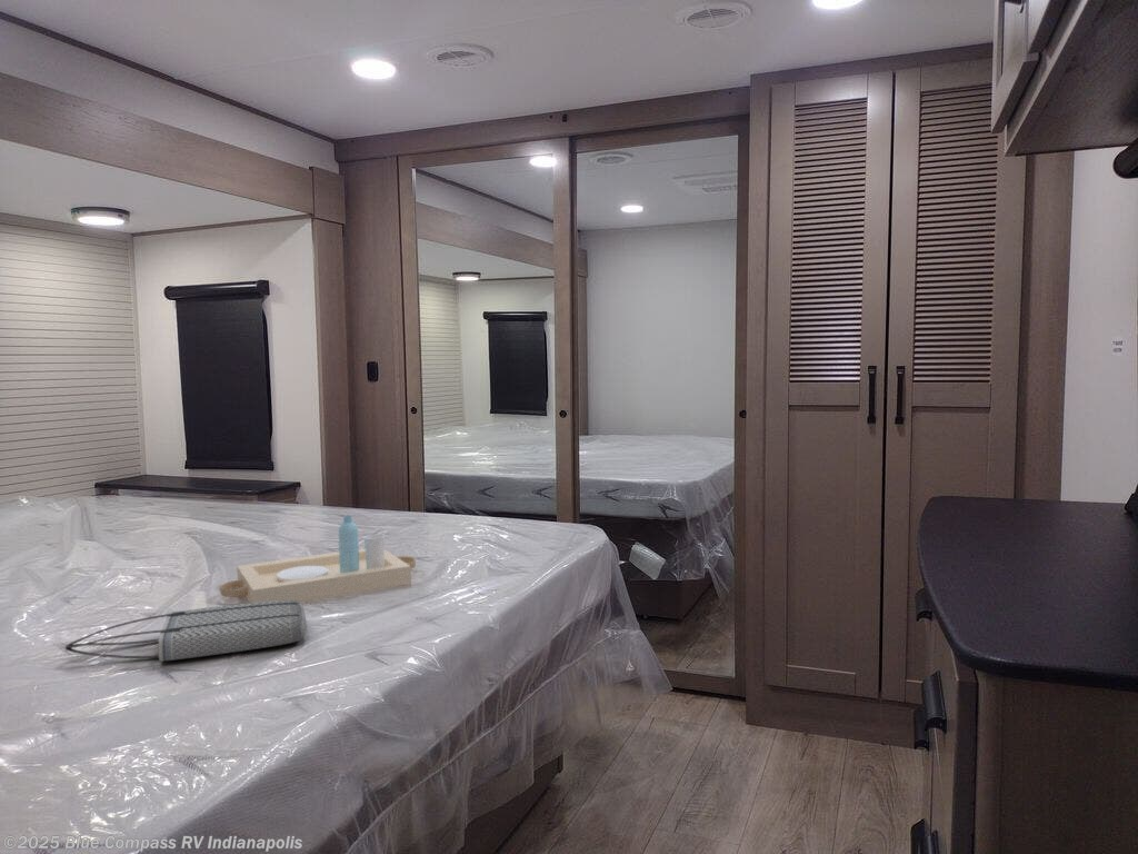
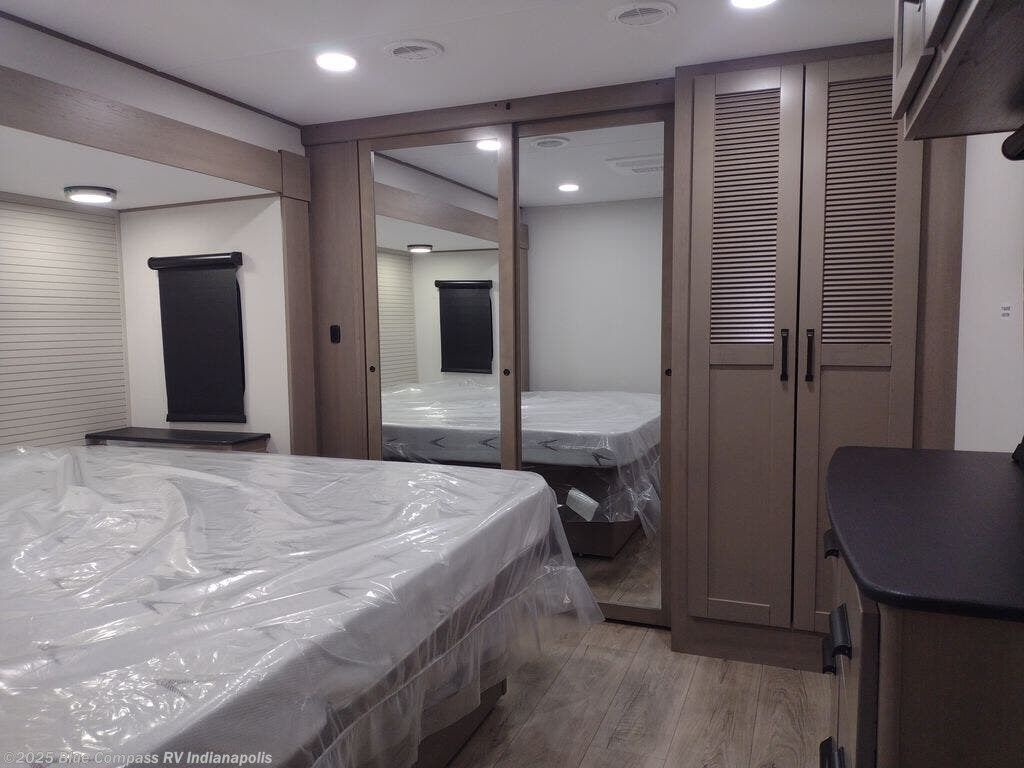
- serving tray [219,515,417,604]
- tote bag [64,599,308,663]
